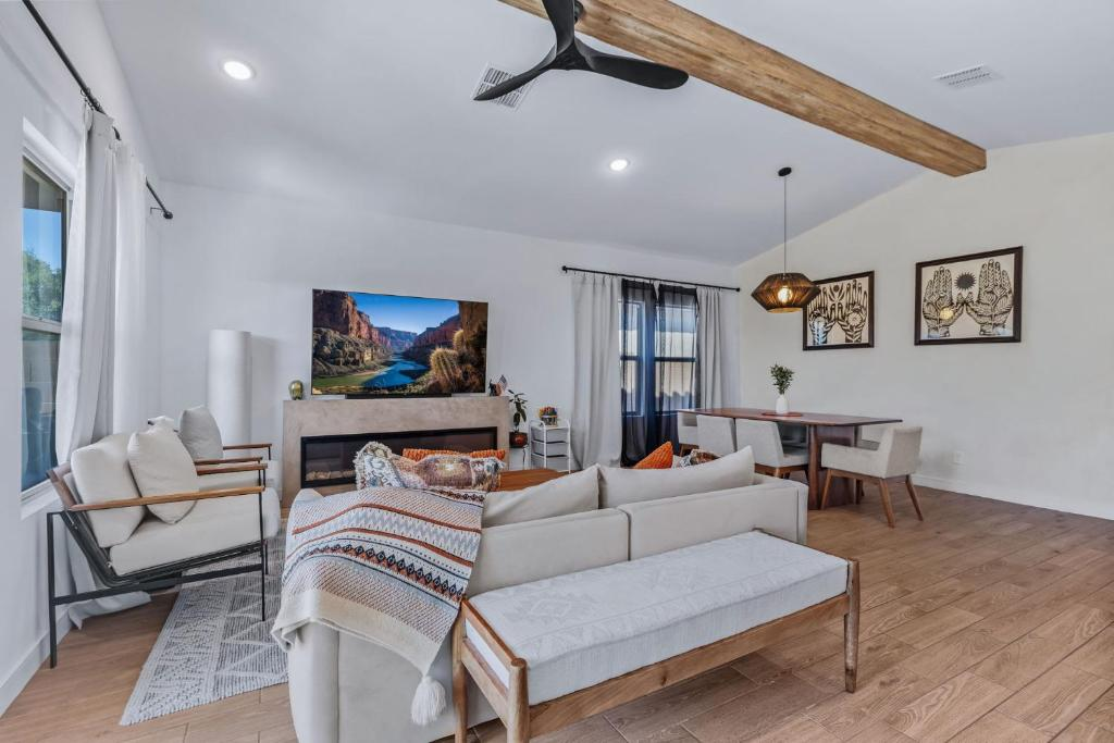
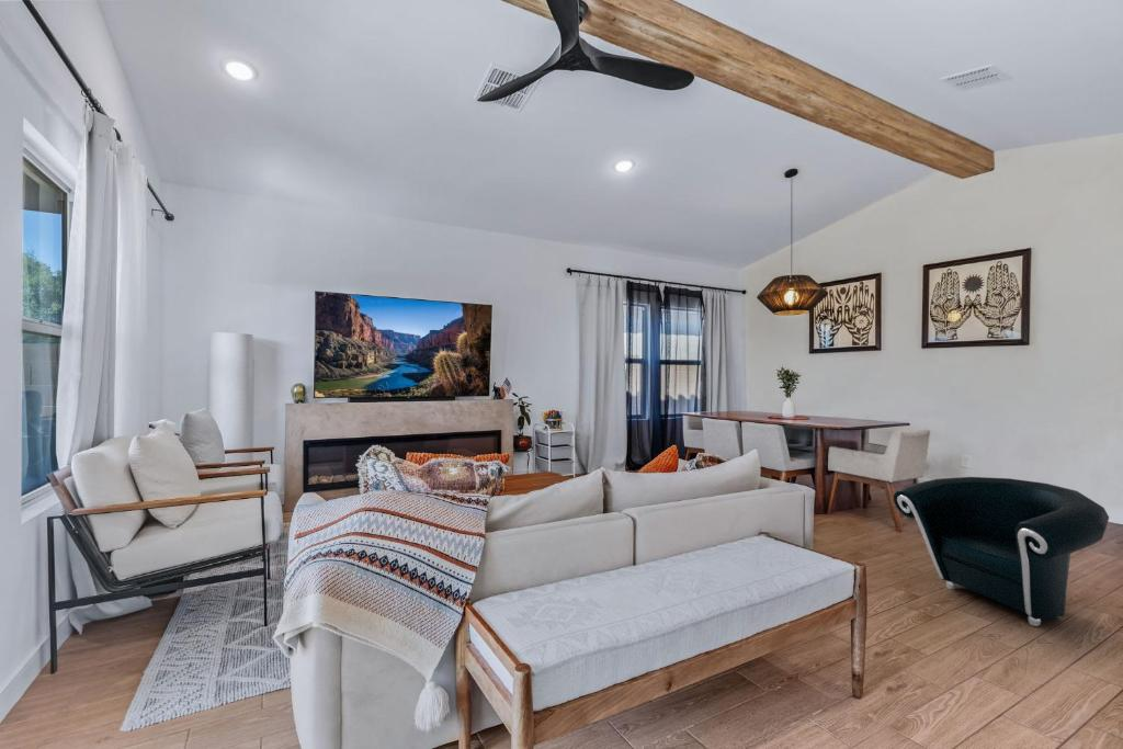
+ armchair [893,476,1110,627]
